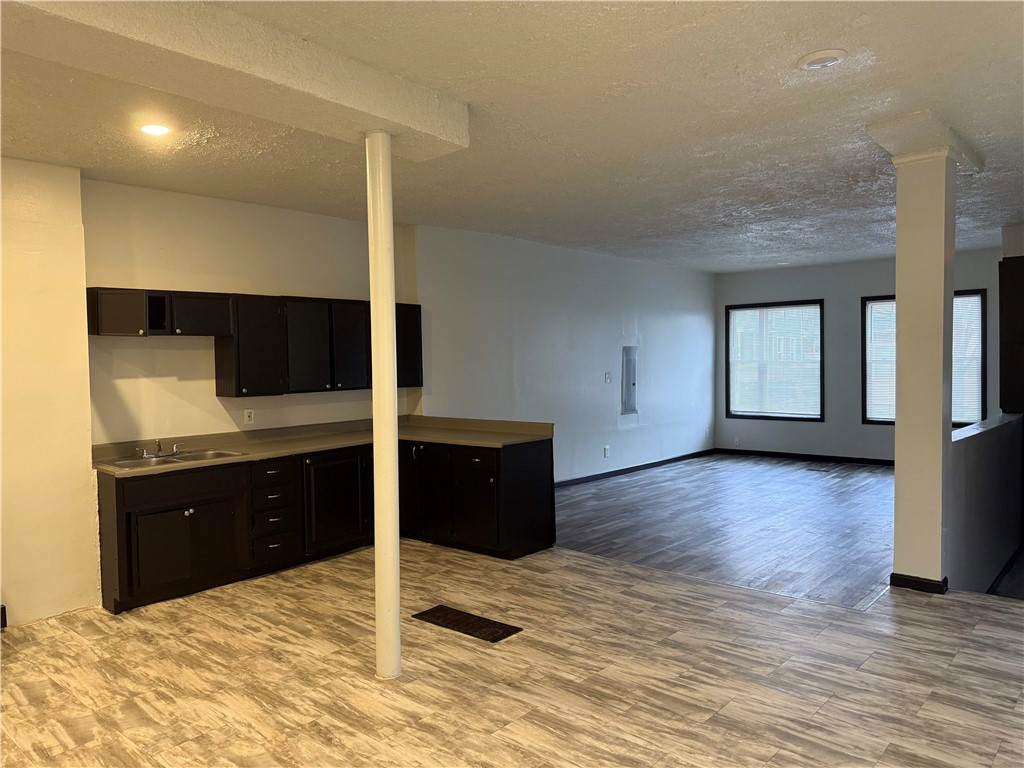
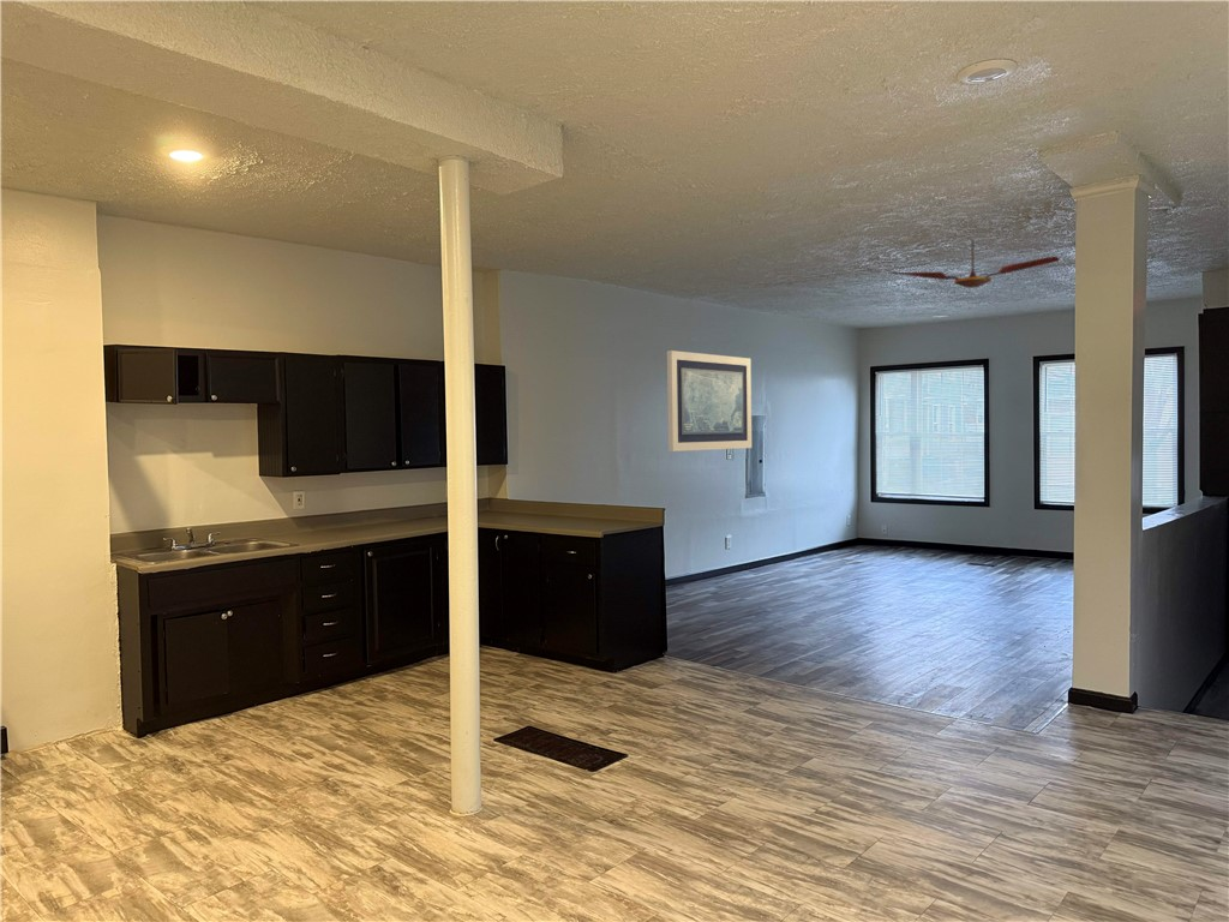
+ ceiling fan [889,238,1060,289]
+ wall art [666,349,753,453]
